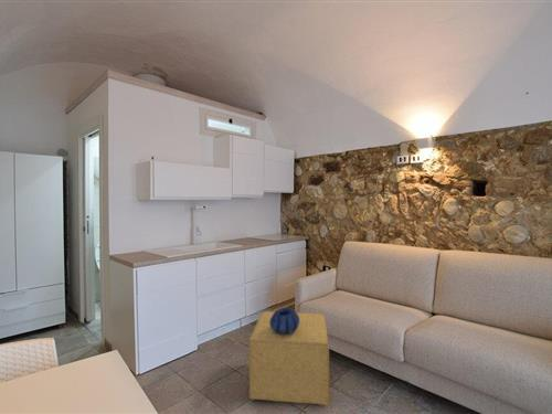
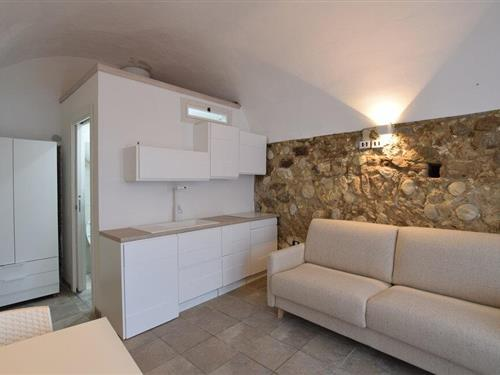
- ottoman [247,310,330,406]
- decorative bowl [269,307,299,335]
